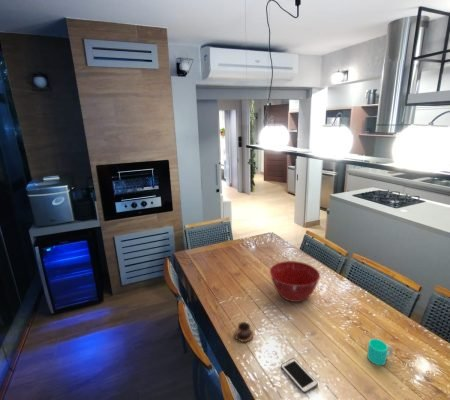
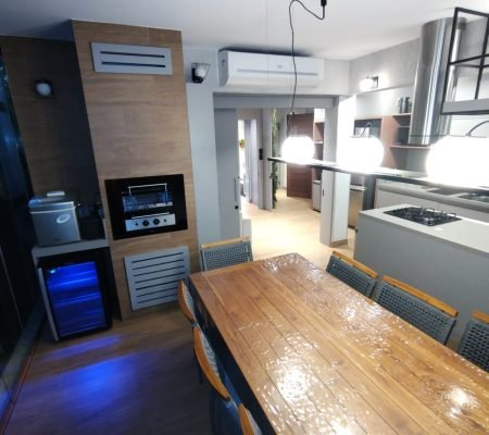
- cup [234,321,255,343]
- cell phone [280,357,319,394]
- mixing bowl [269,260,321,303]
- cup [366,338,394,366]
